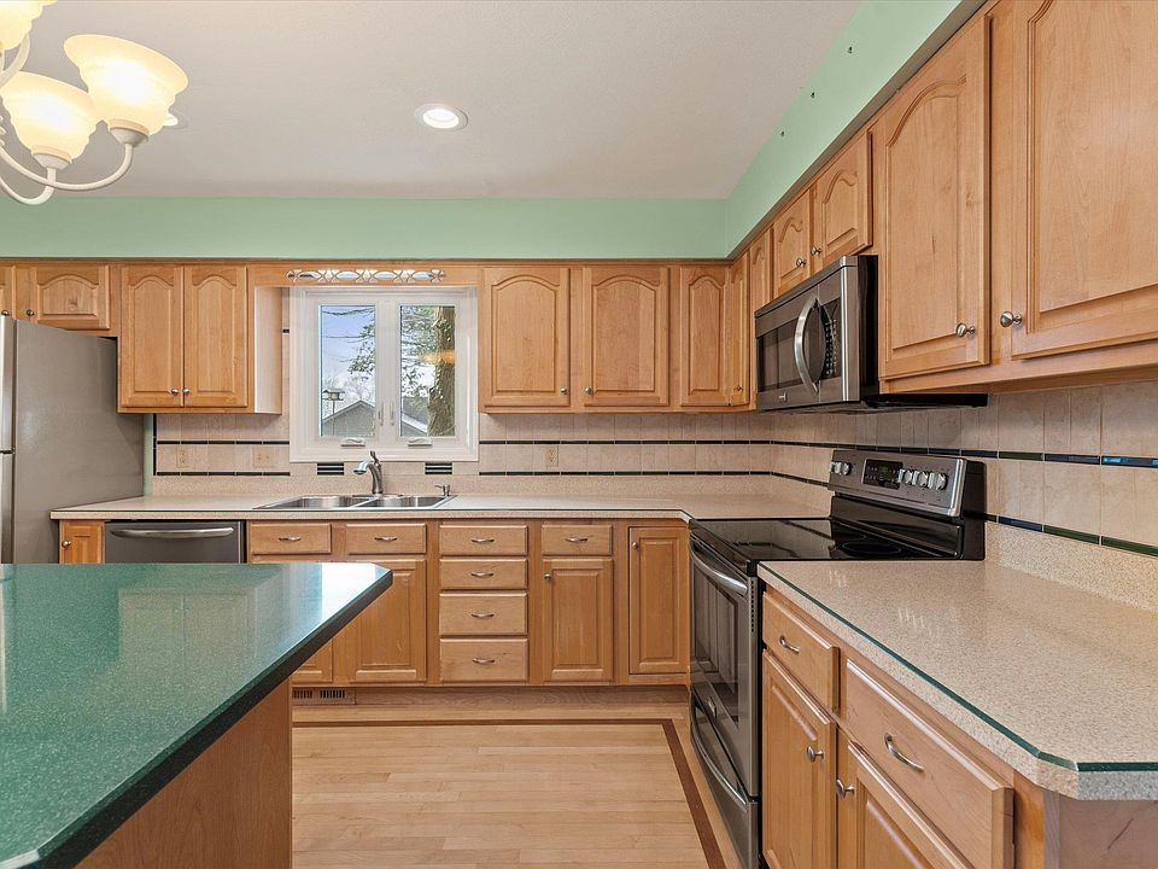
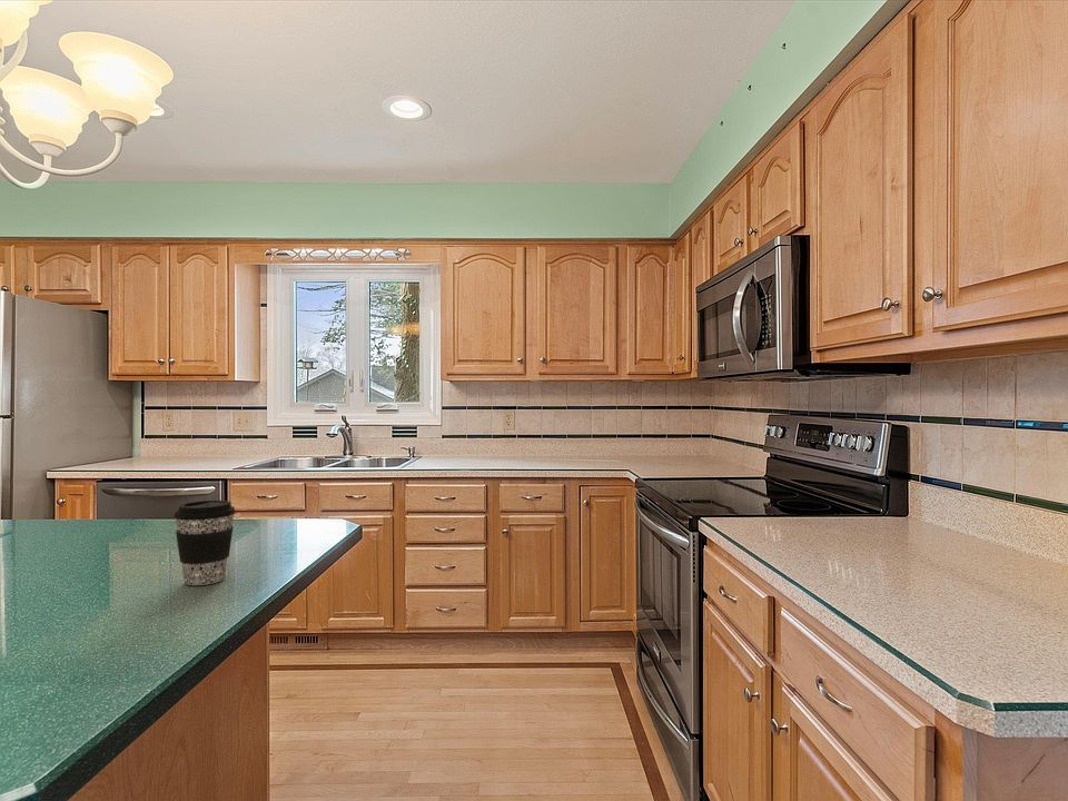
+ coffee cup [172,500,236,586]
